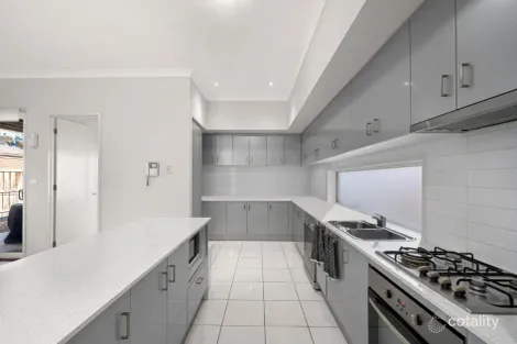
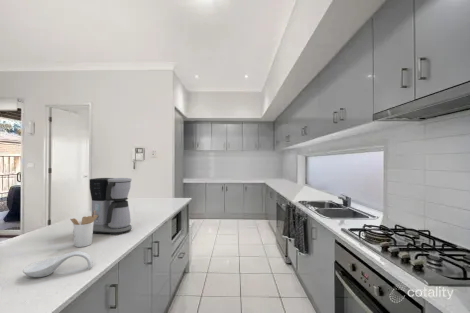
+ utensil holder [70,210,98,248]
+ coffee maker [89,177,133,236]
+ spoon rest [22,250,93,278]
